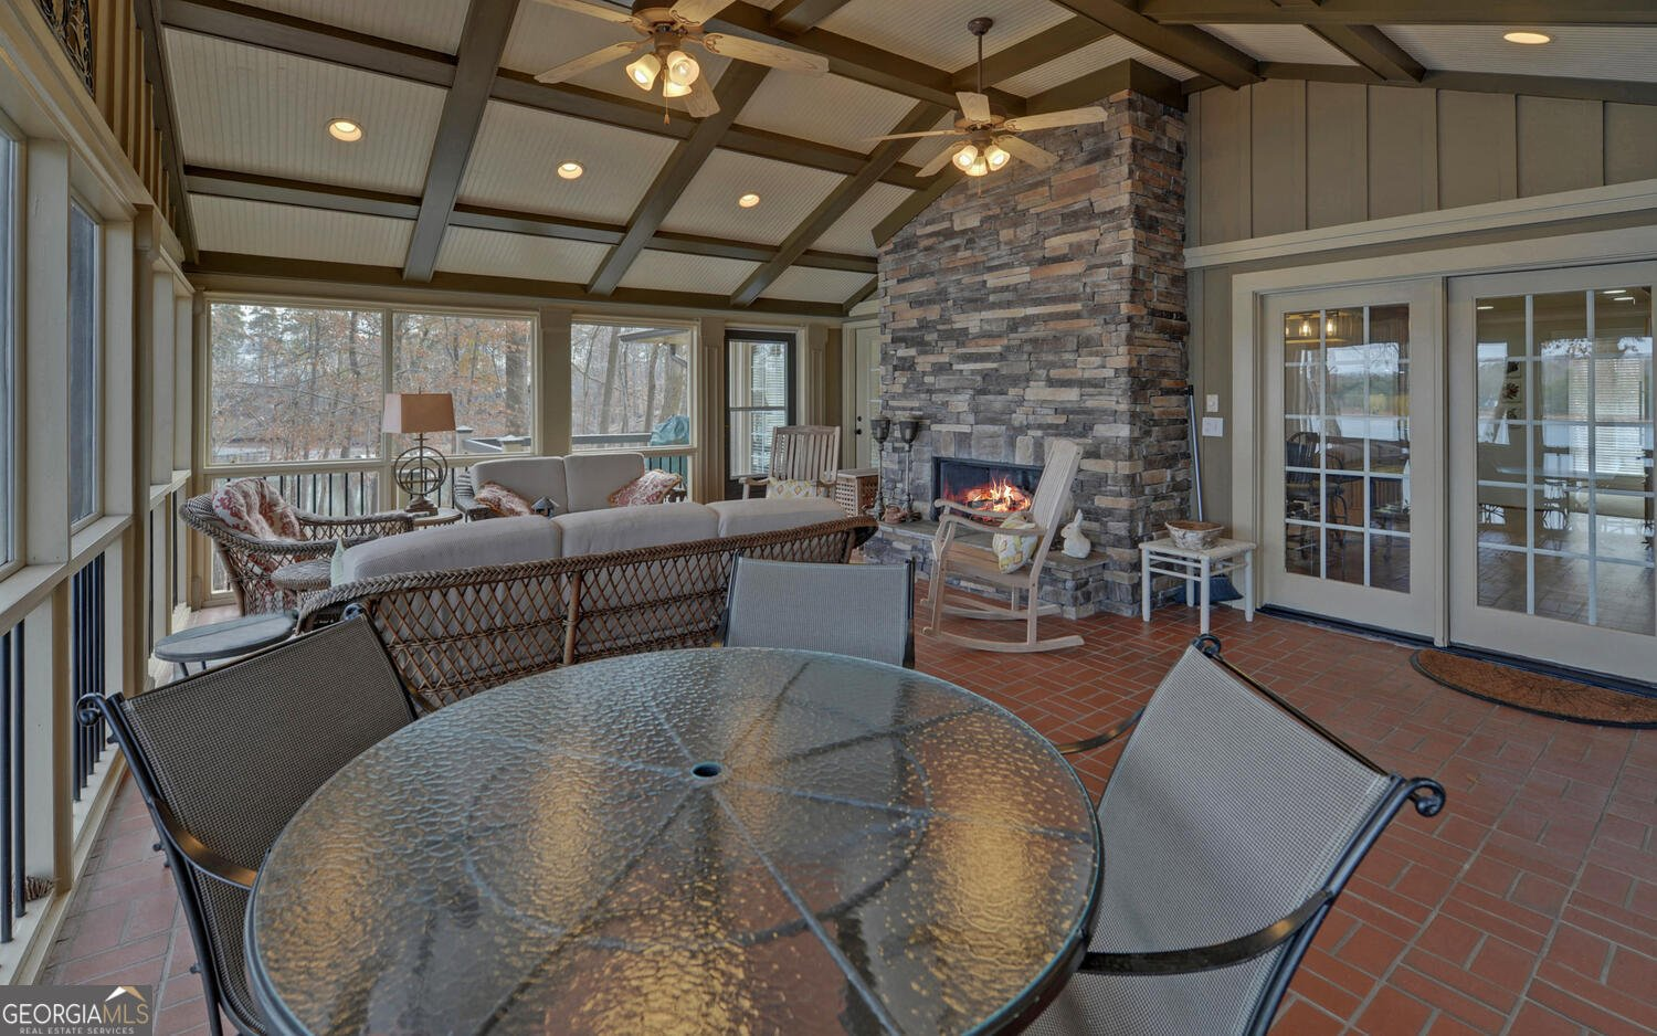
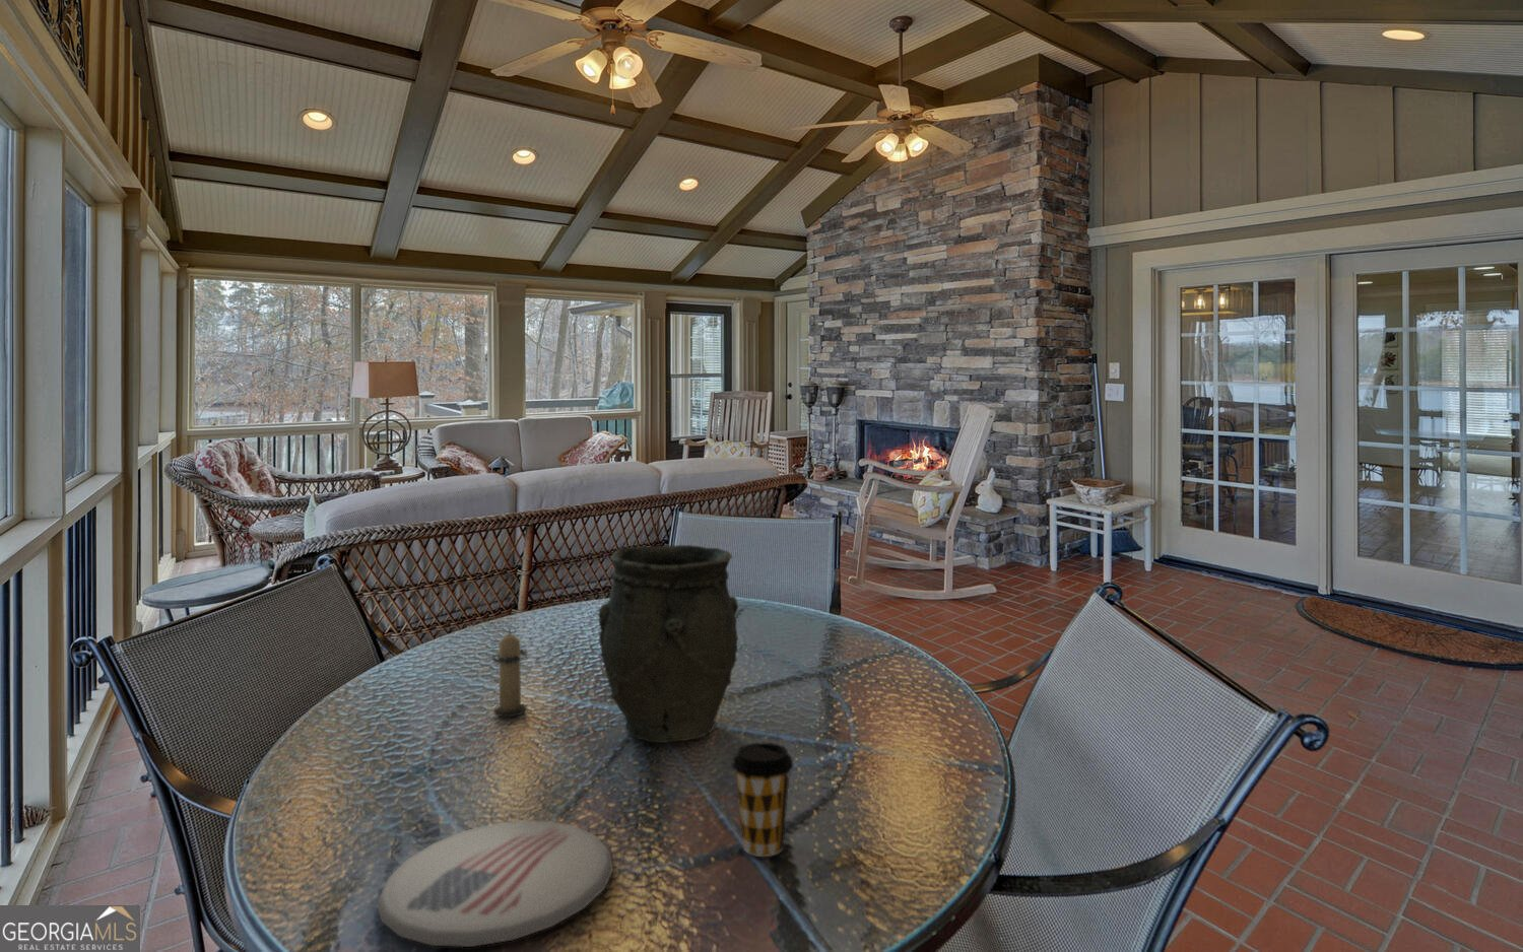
+ vase [598,544,740,744]
+ plate [375,819,614,948]
+ candle [490,627,529,717]
+ coffee cup [731,741,794,858]
